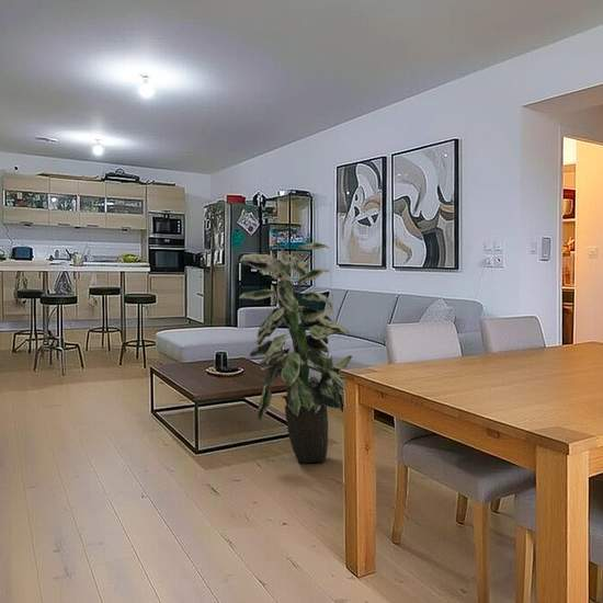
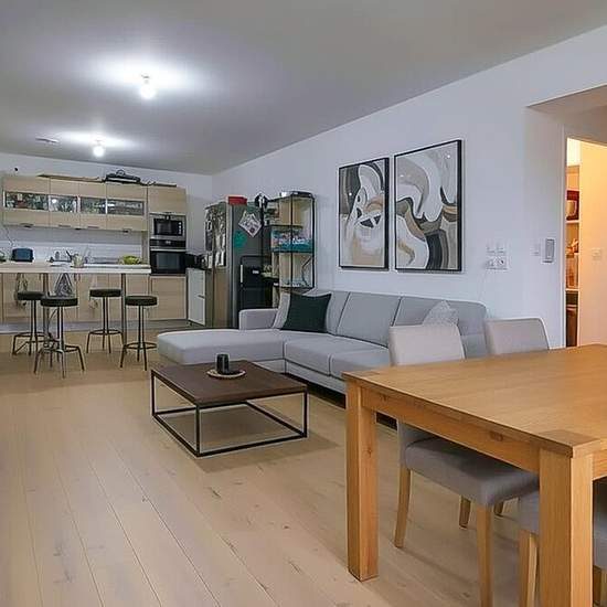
- indoor plant [239,241,353,465]
